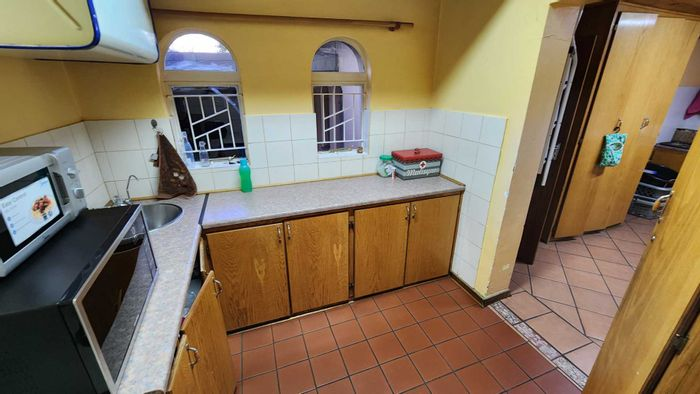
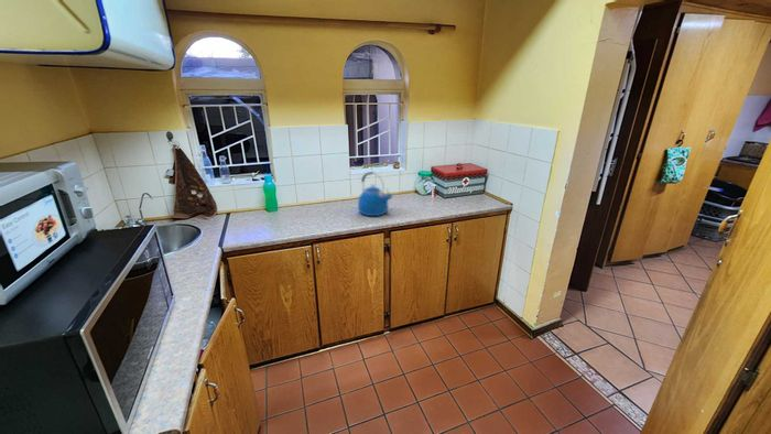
+ kettle [357,171,393,217]
